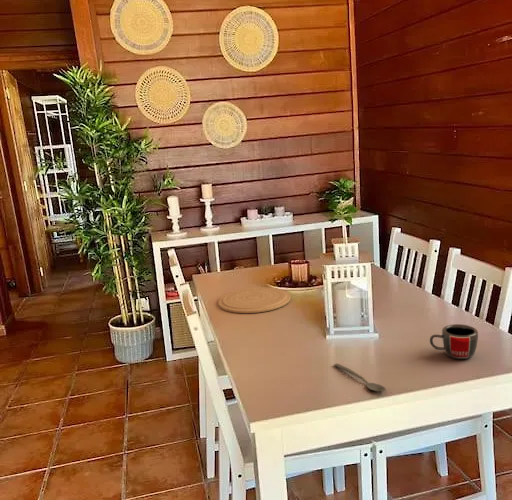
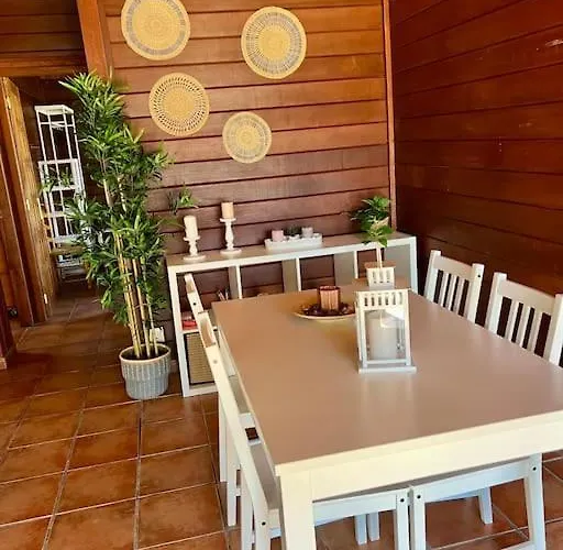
- mug [429,323,479,361]
- plate [217,286,291,314]
- spoon [333,362,387,393]
